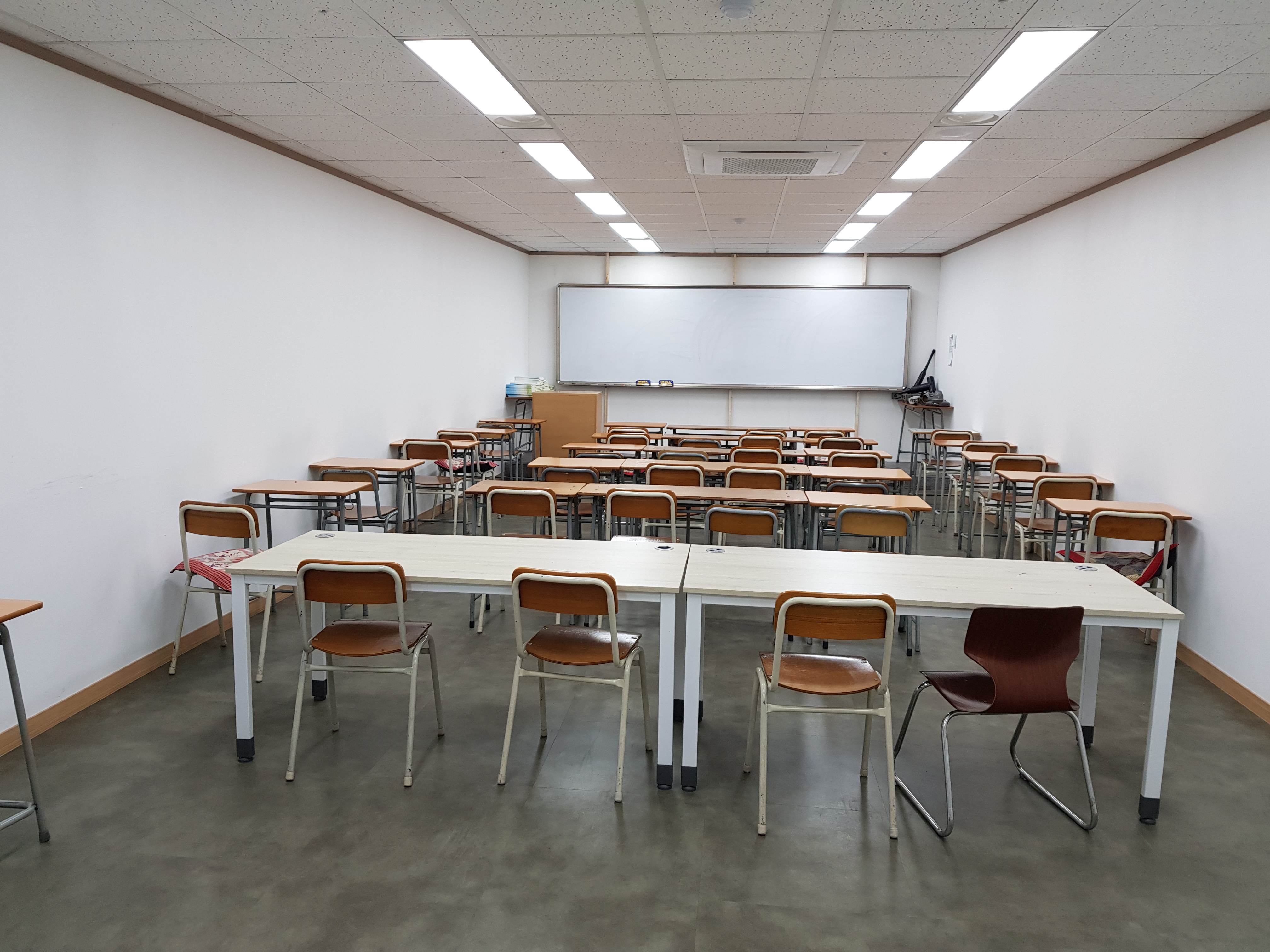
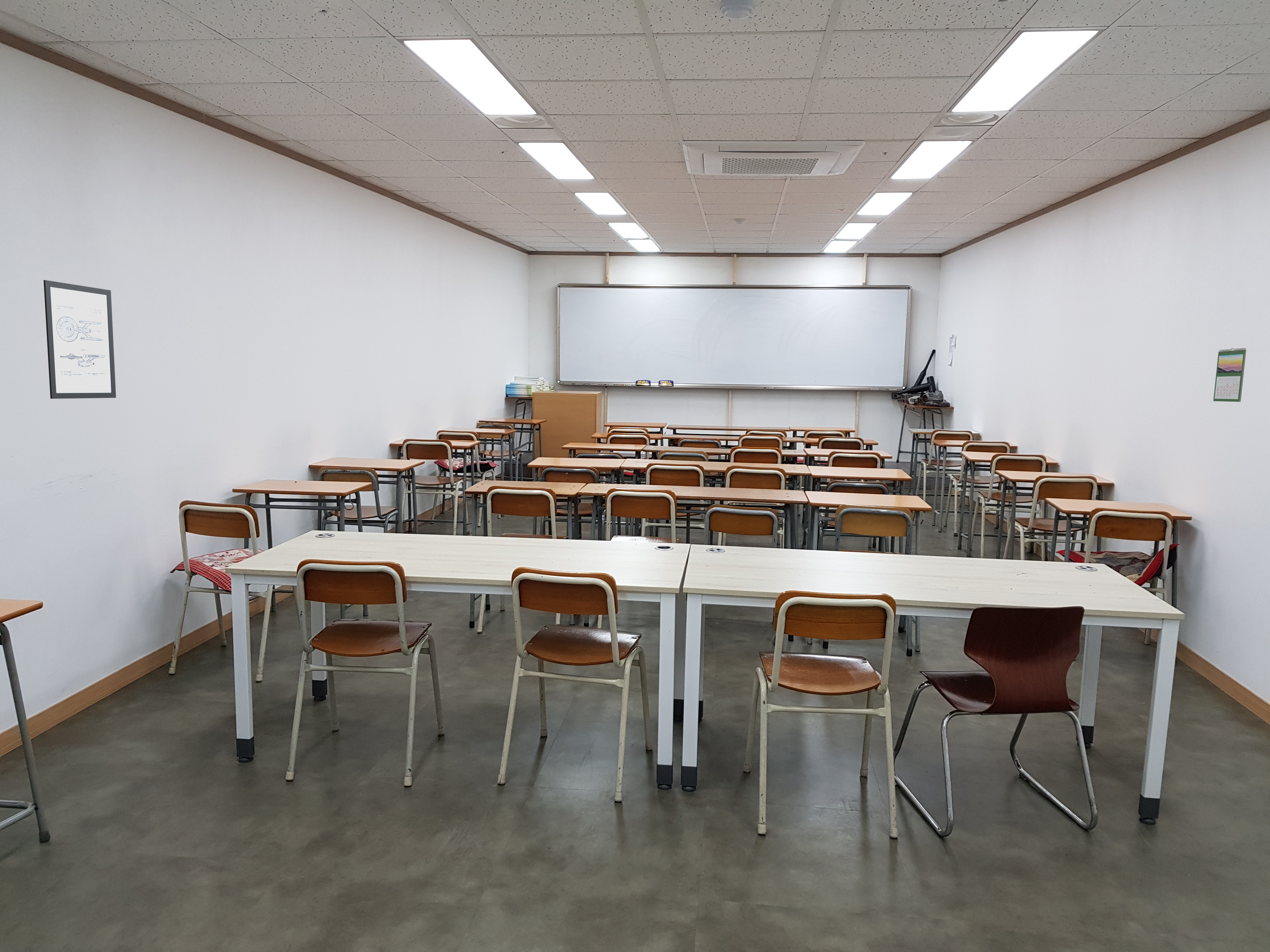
+ calendar [1213,348,1247,402]
+ wall art [43,280,117,399]
